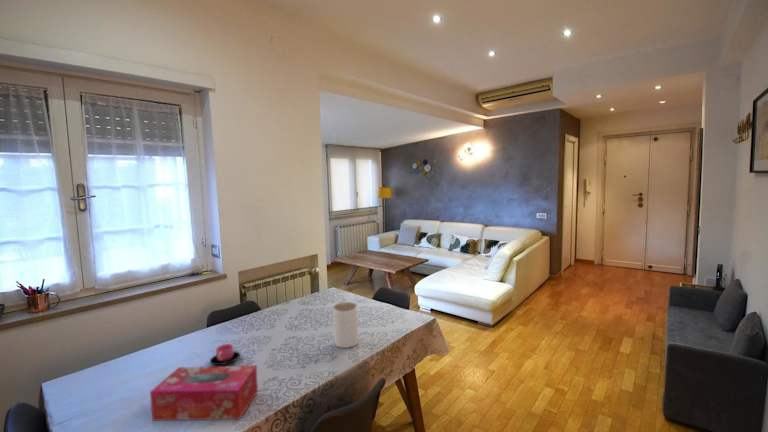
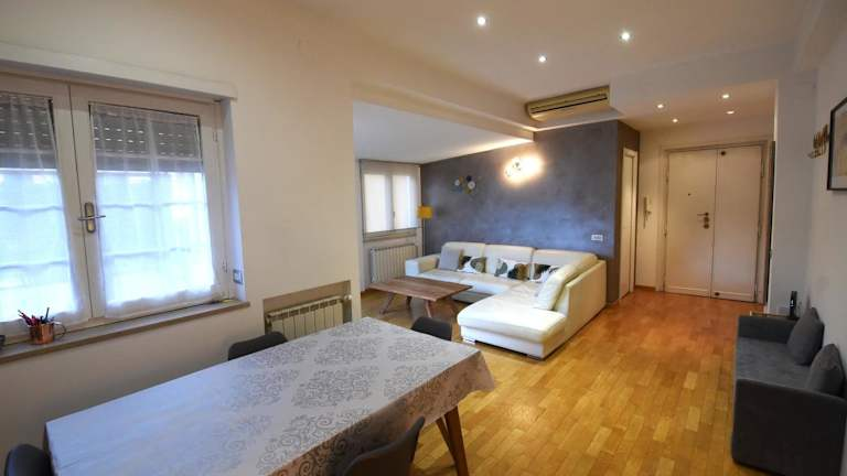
- tissue box [149,365,259,422]
- cup [209,343,241,366]
- jar [332,301,360,349]
